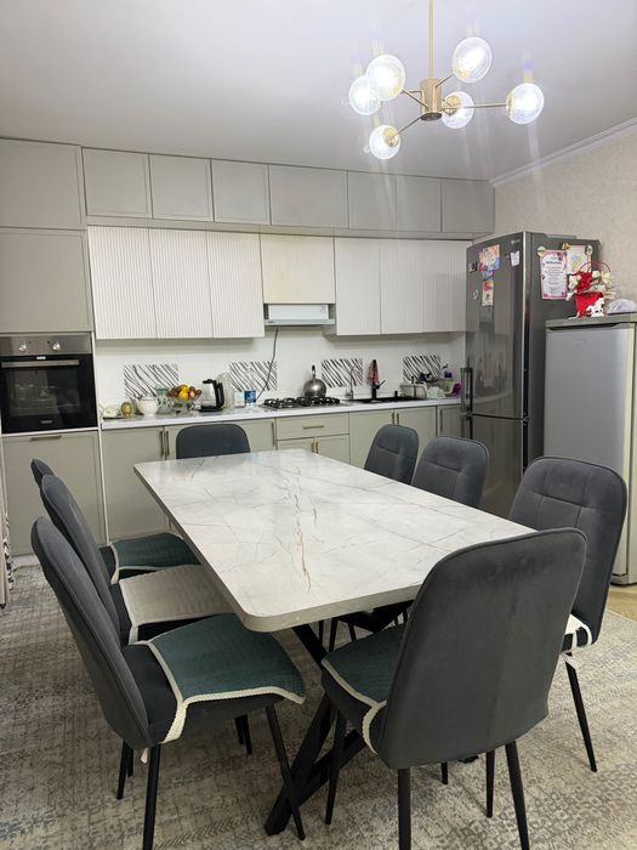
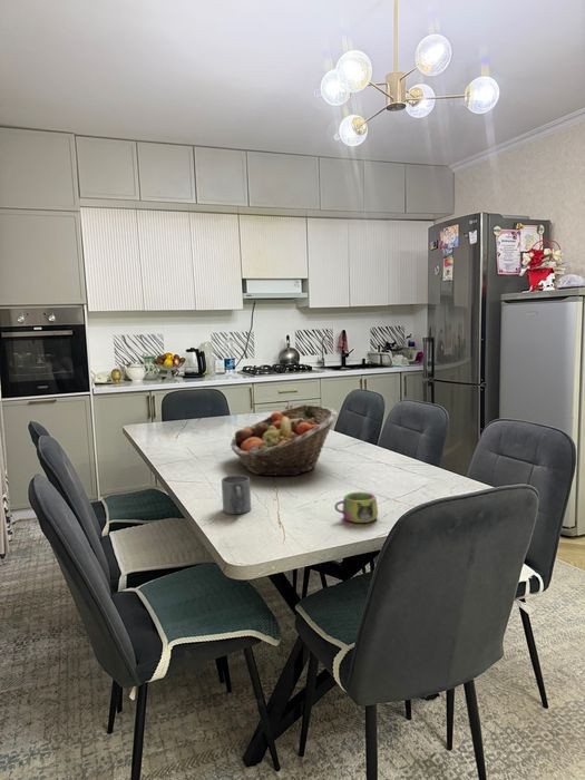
+ mug [333,490,379,524]
+ mug [221,474,252,516]
+ fruit basket [230,403,339,477]
